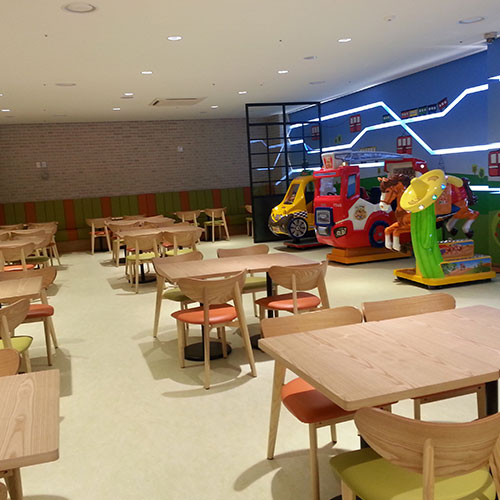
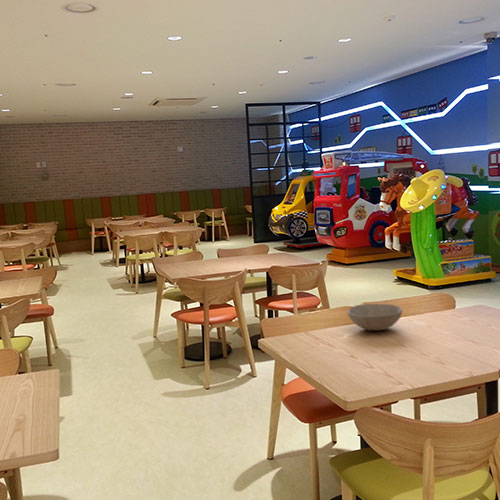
+ bowl [346,303,403,331]
